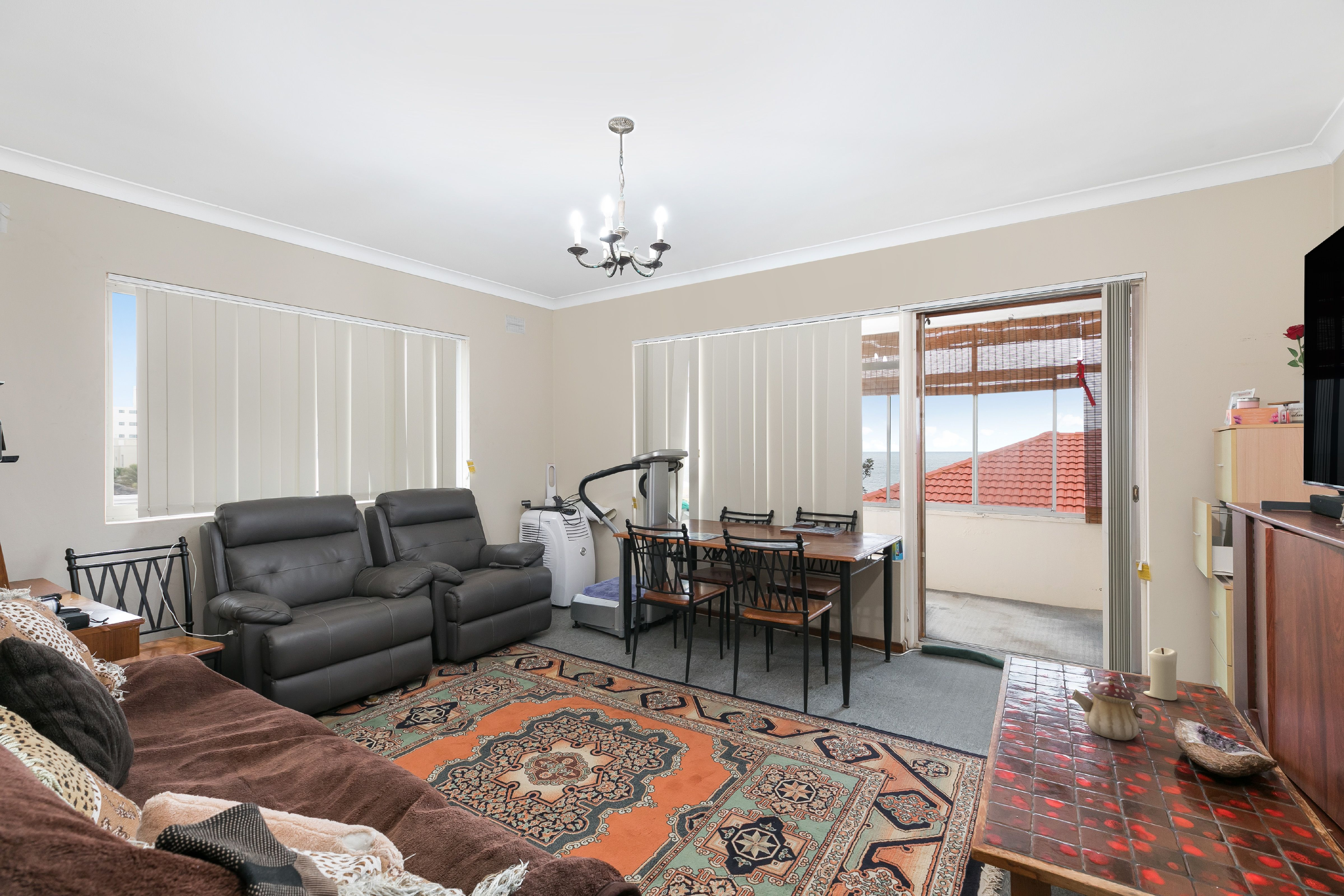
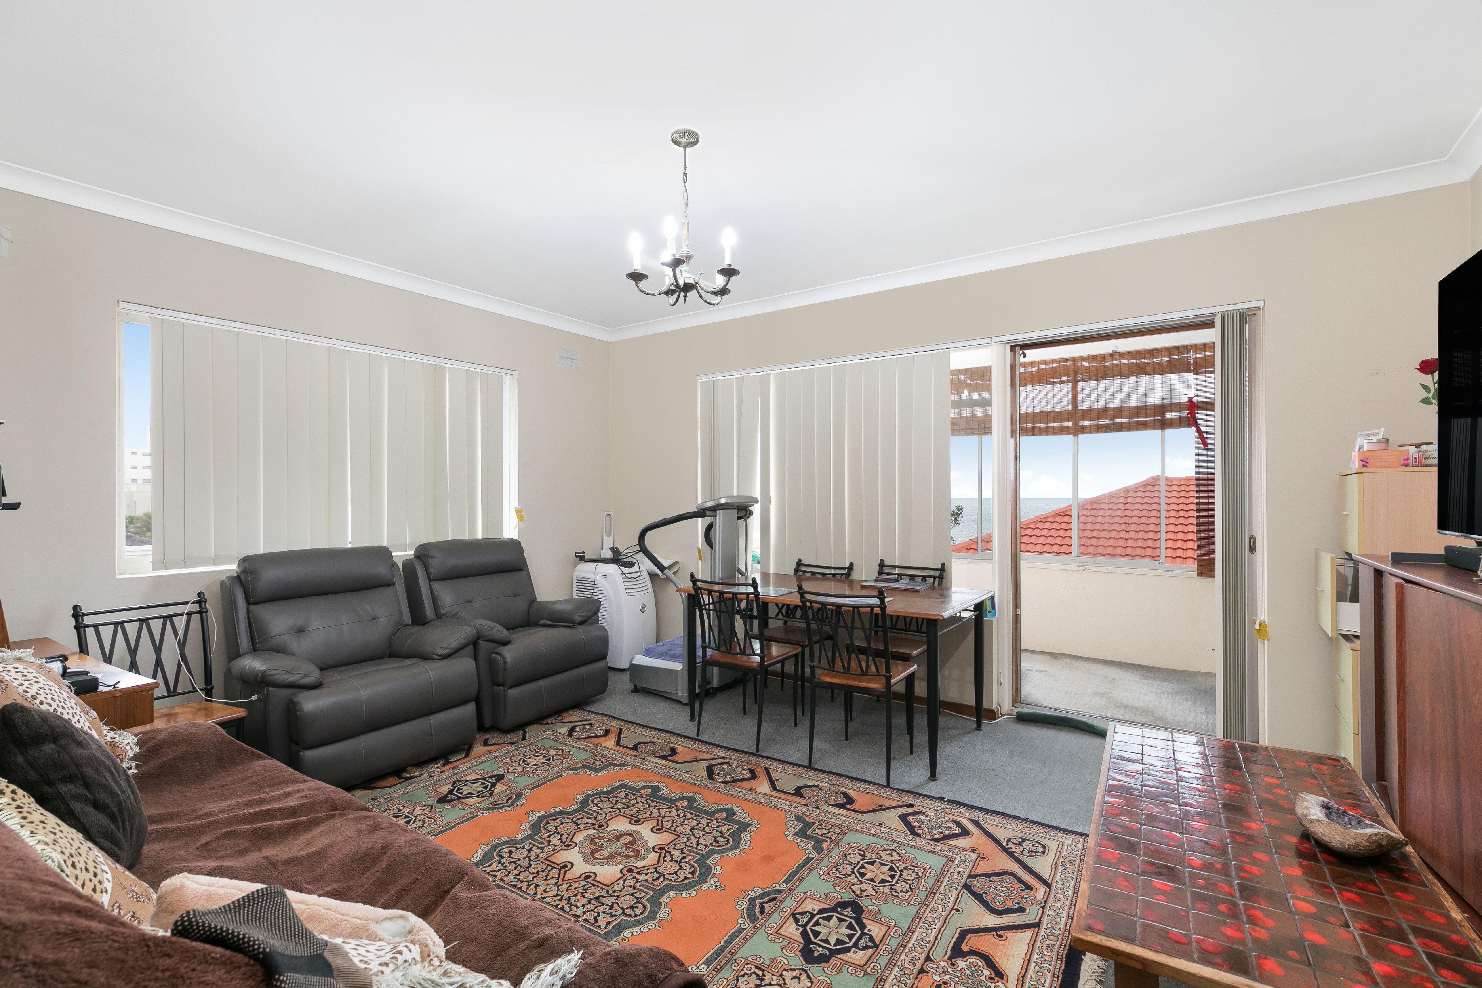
- teapot [1071,676,1162,741]
- candle [1143,647,1178,701]
